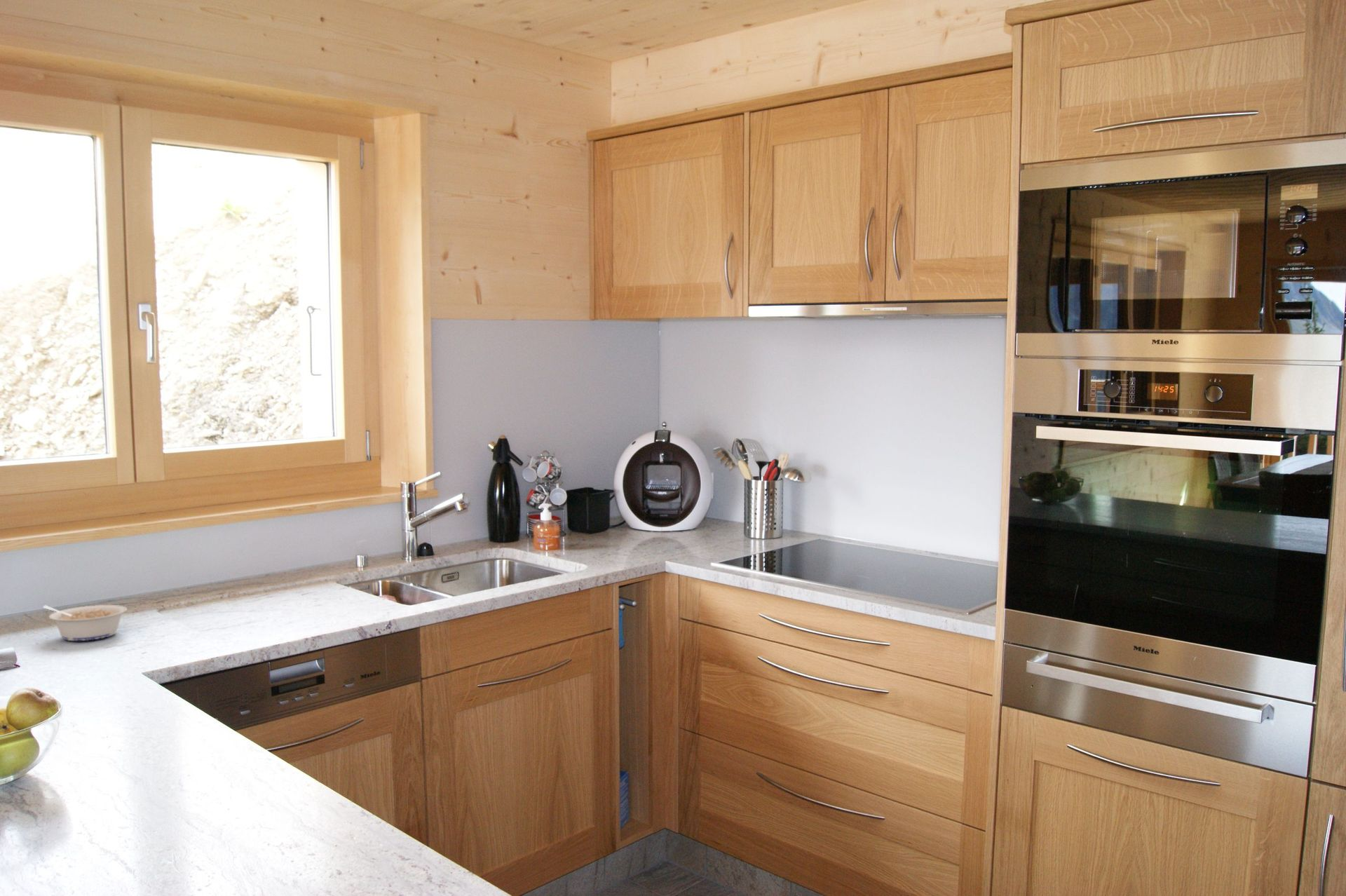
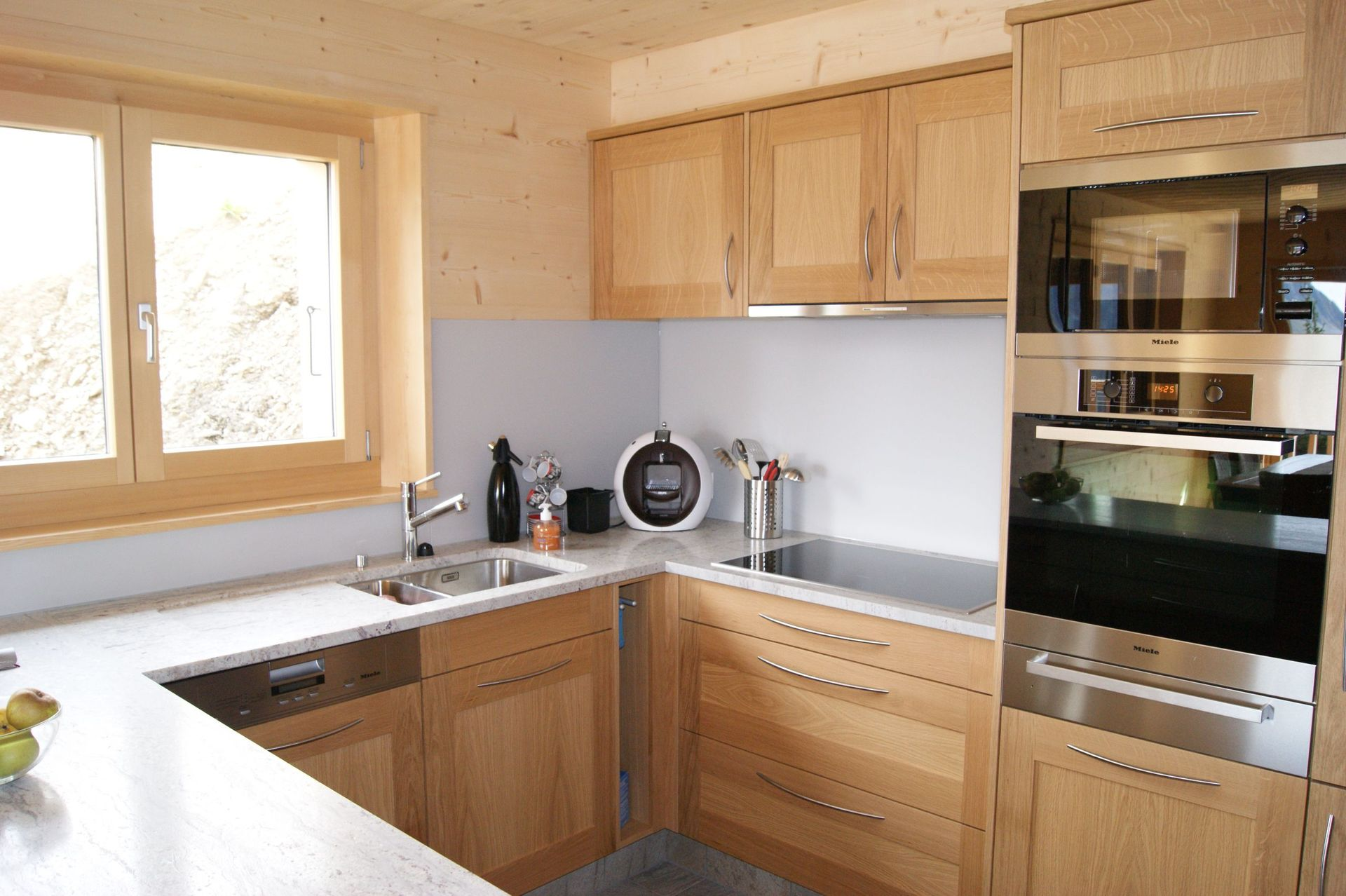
- legume [42,604,128,642]
